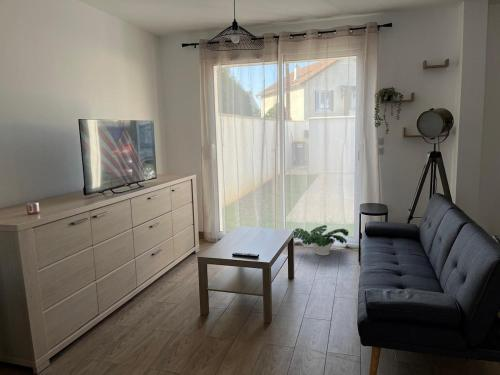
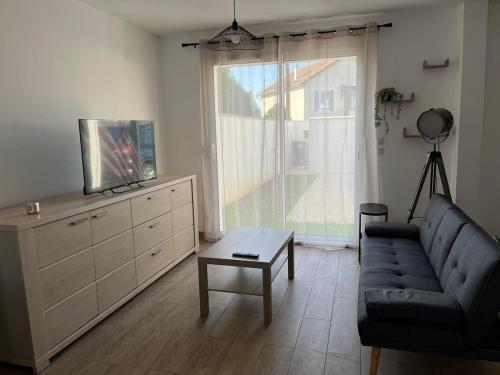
- potted plant [293,224,349,256]
